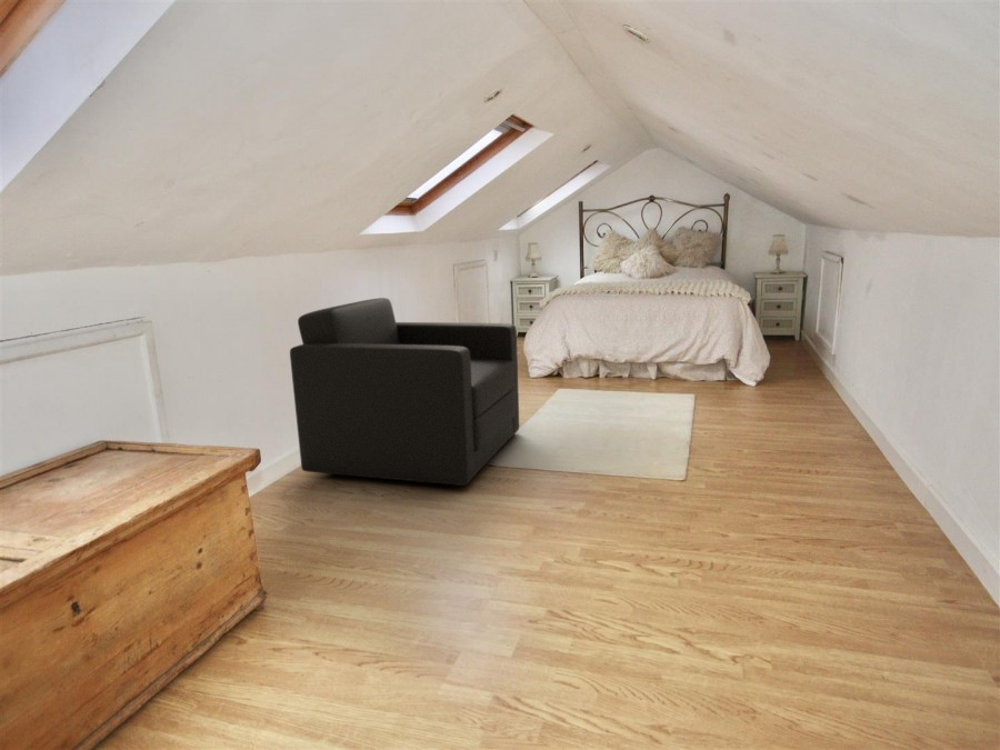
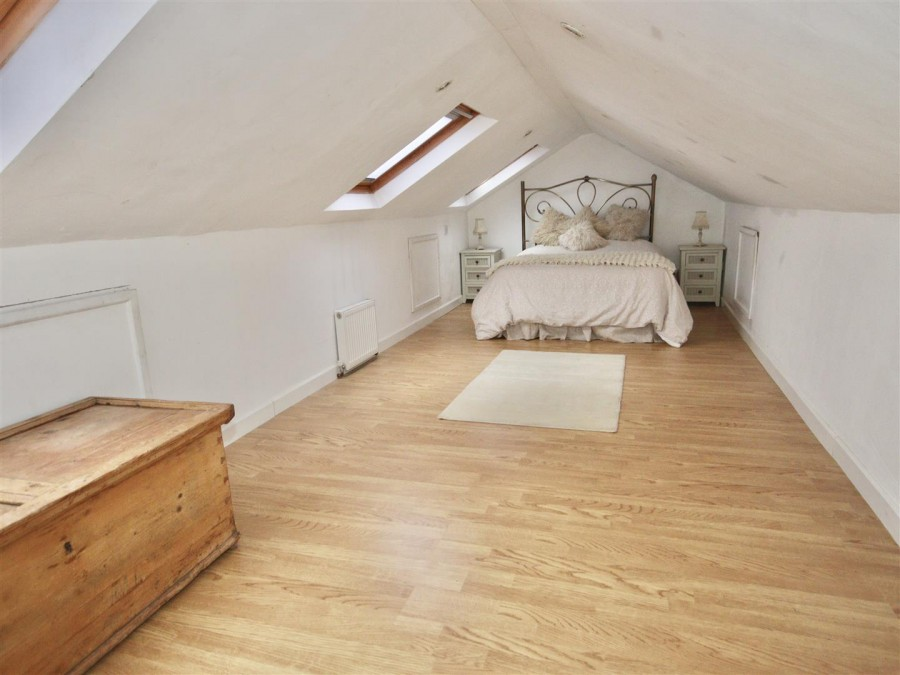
- armchair [289,297,520,487]
